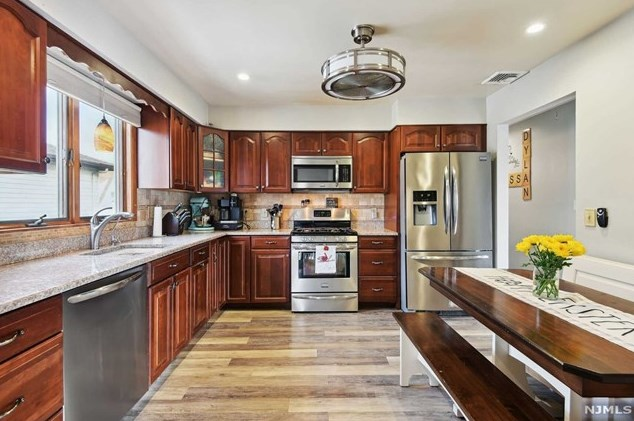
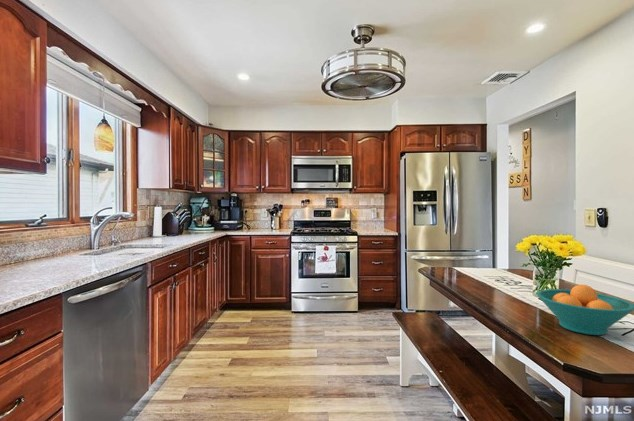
+ fruit bowl [536,284,634,336]
